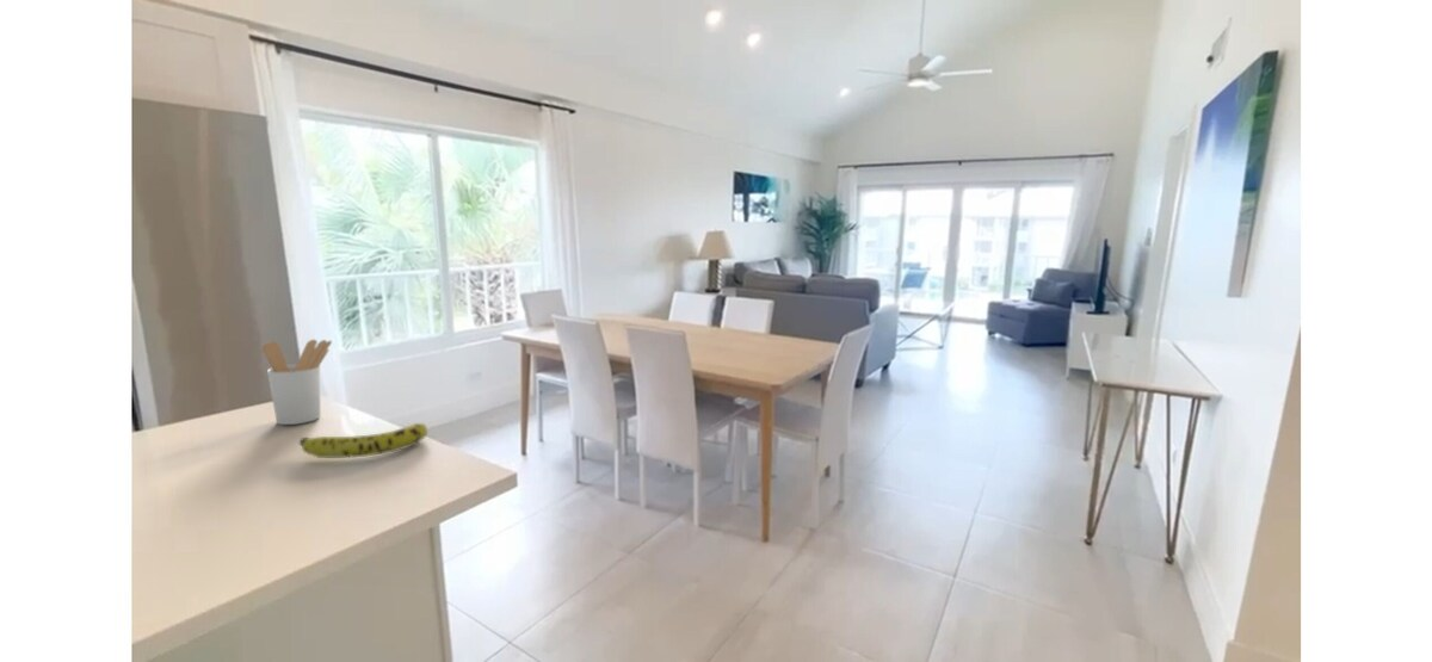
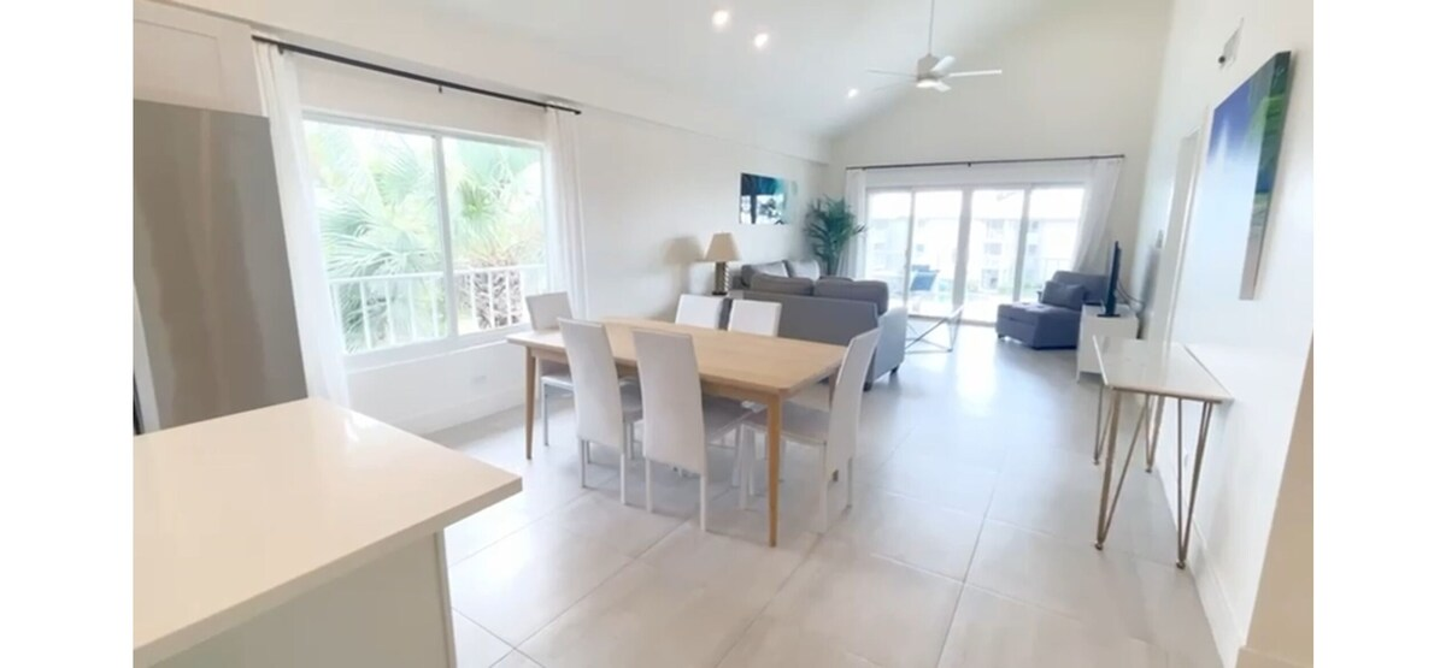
- fruit [298,422,428,459]
- utensil holder [261,339,333,426]
